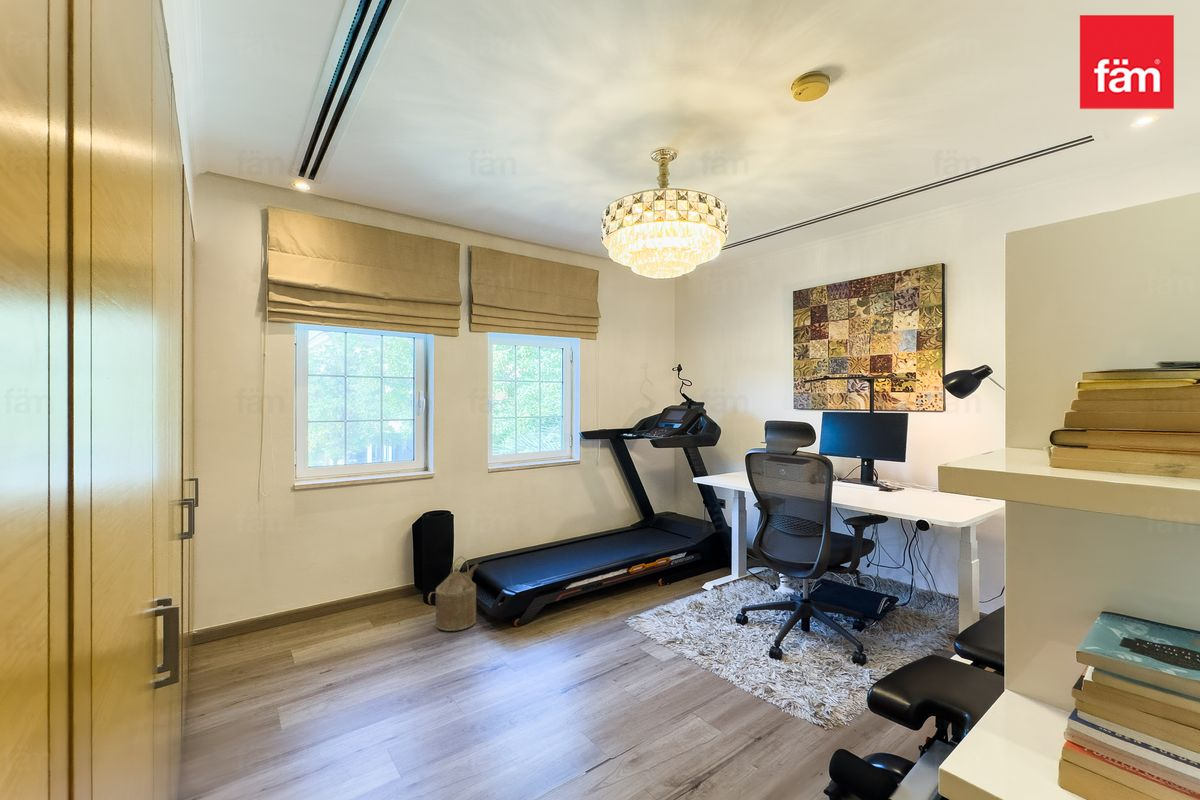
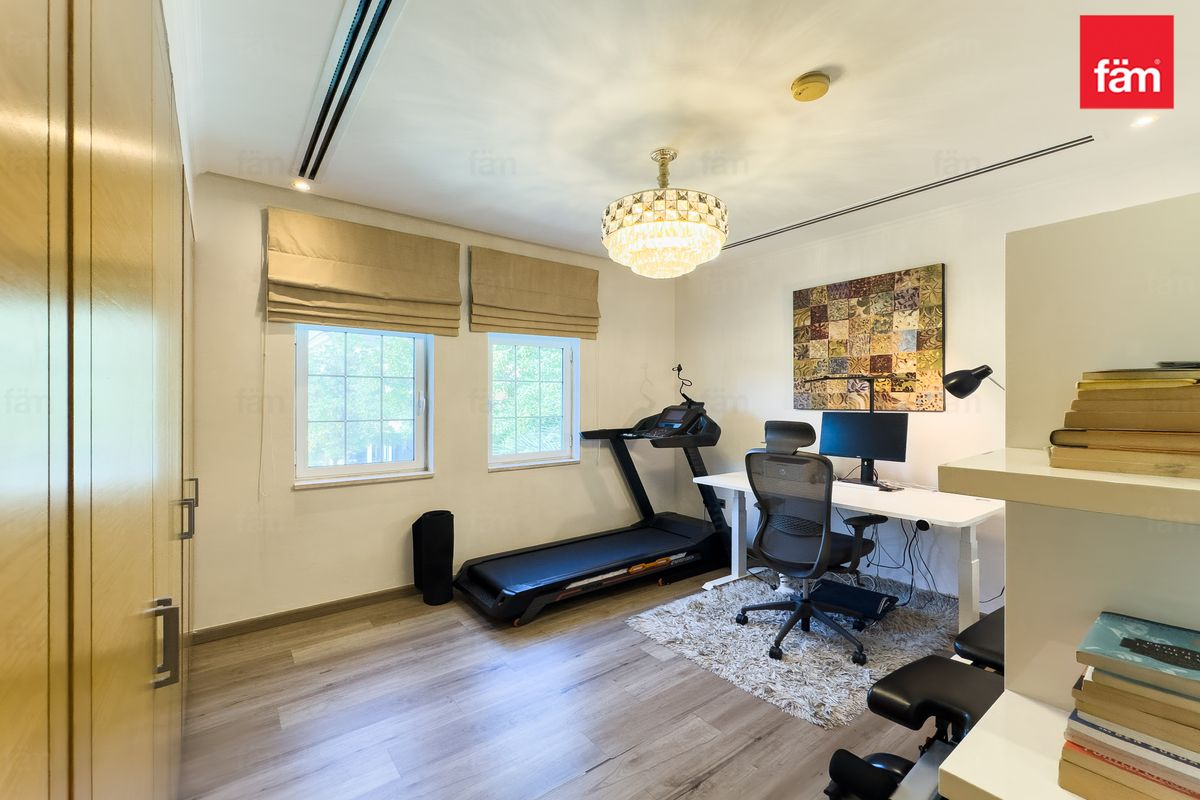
- watering can [427,556,480,632]
